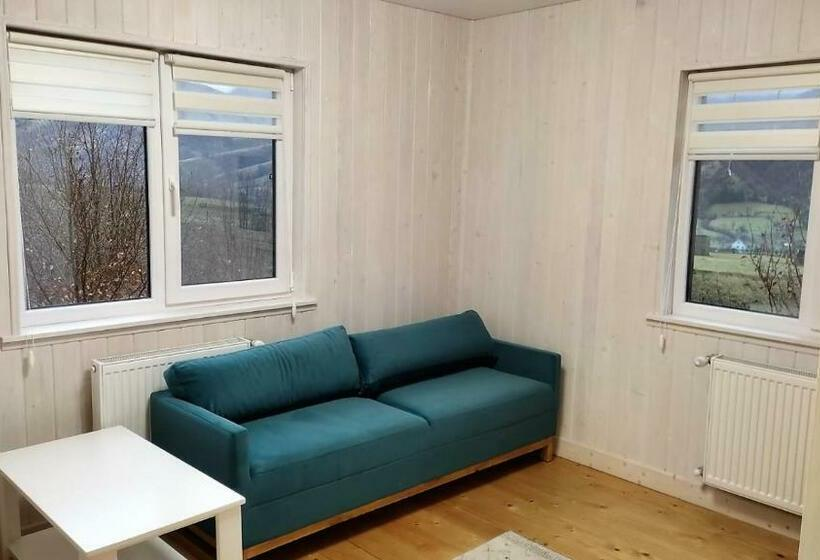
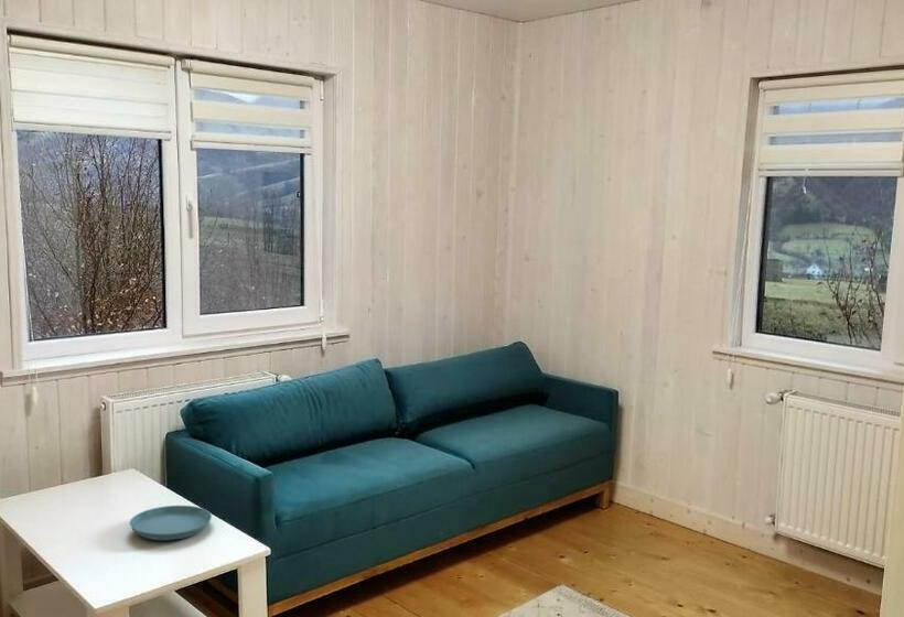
+ saucer [129,505,213,541]
